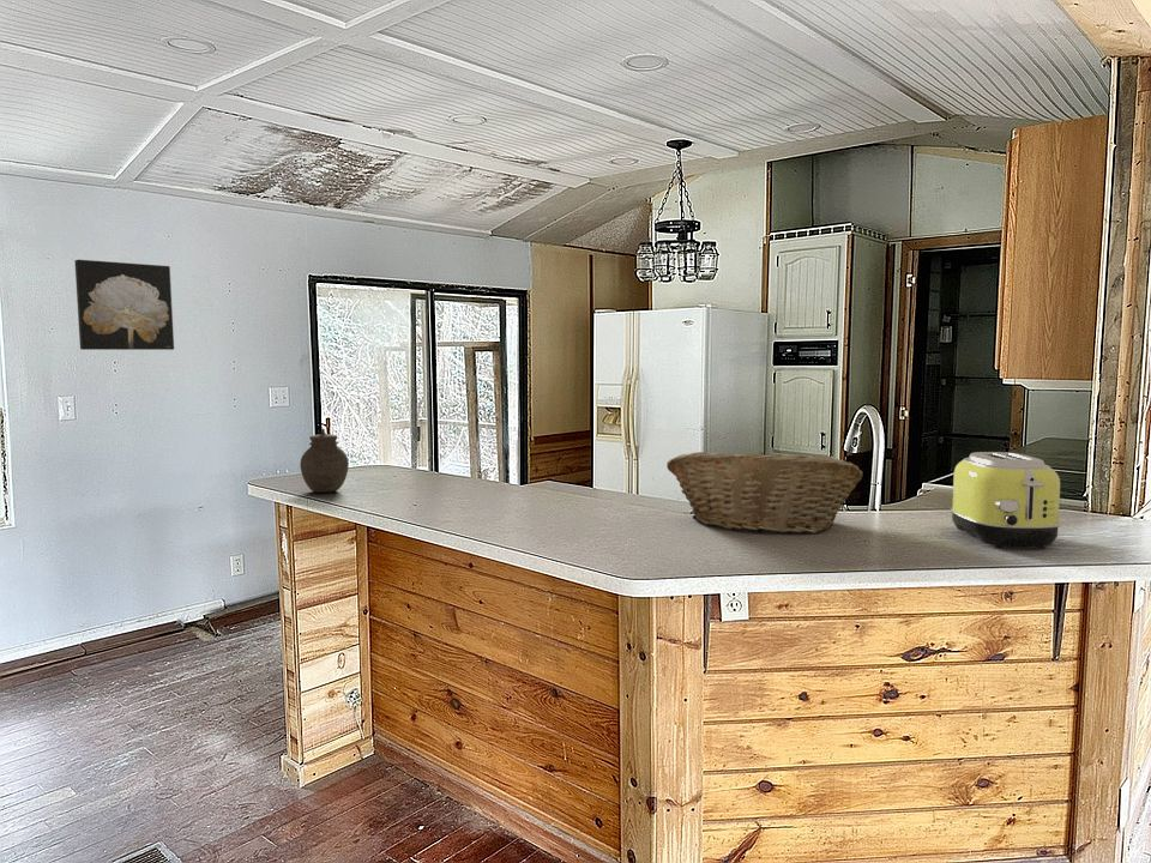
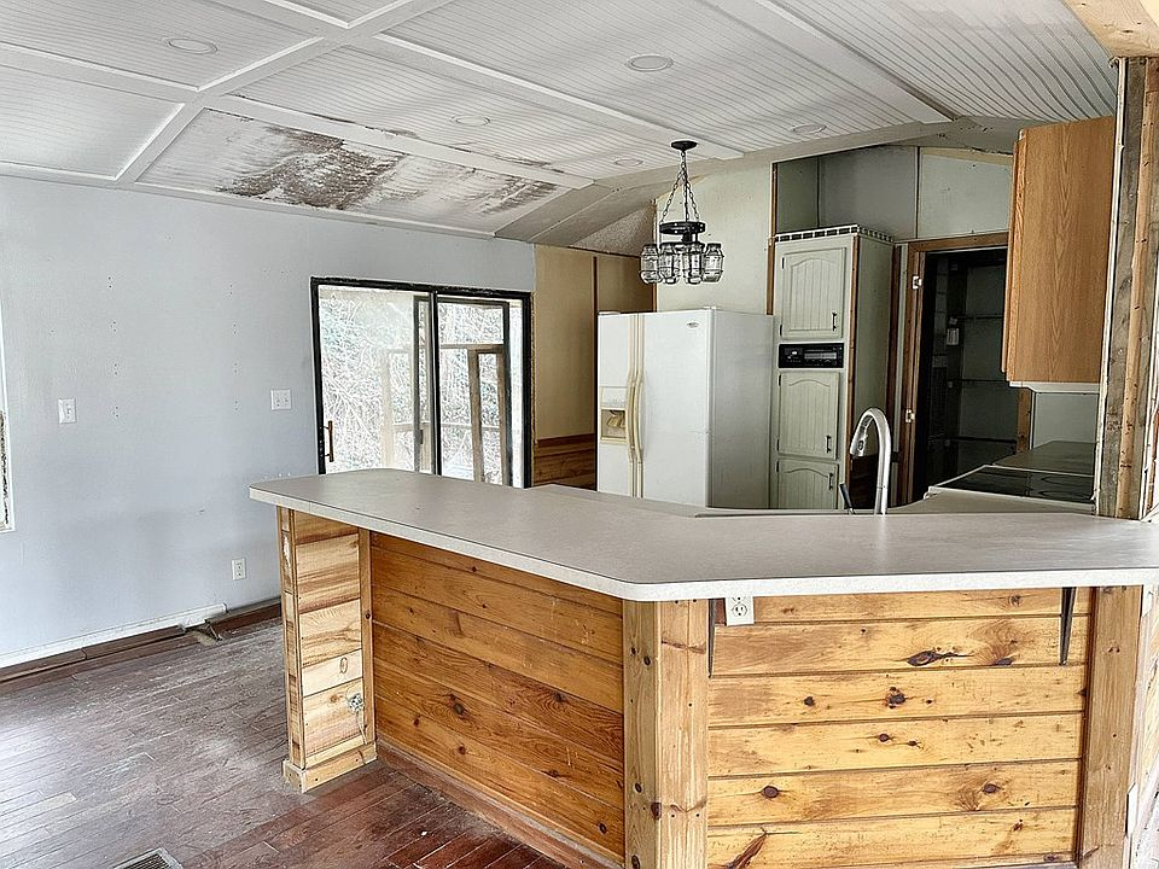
- jar [299,428,350,494]
- wall art [73,259,175,351]
- fruit basket [665,451,863,535]
- toaster [950,451,1062,549]
